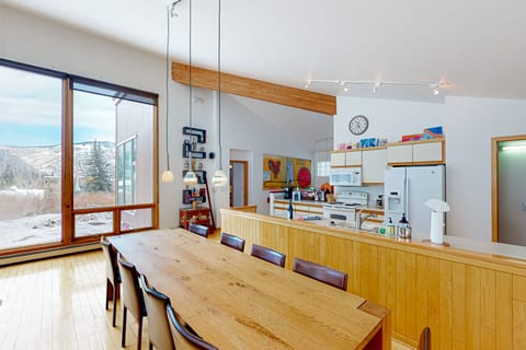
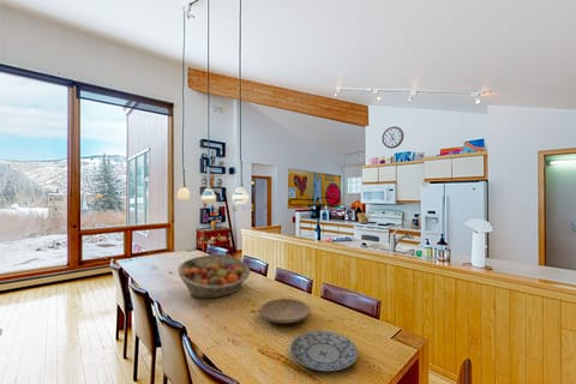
+ plate [258,298,312,324]
+ plate [289,330,359,372]
+ fruit basket [178,253,251,300]
